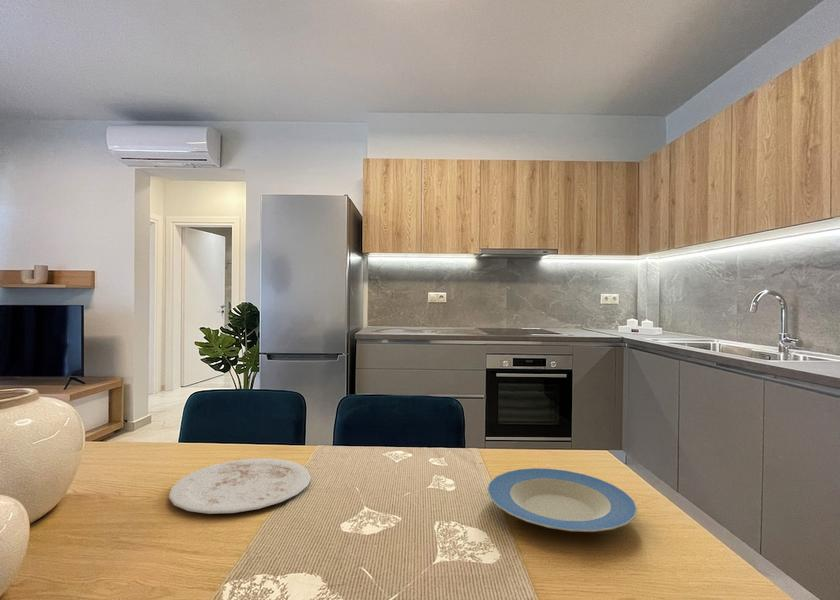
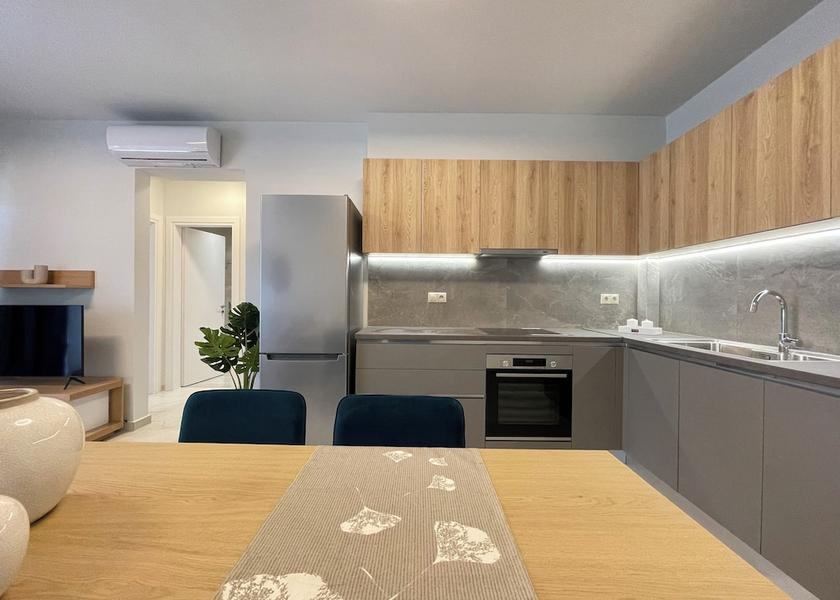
- plate [486,467,639,533]
- plate [168,457,312,515]
